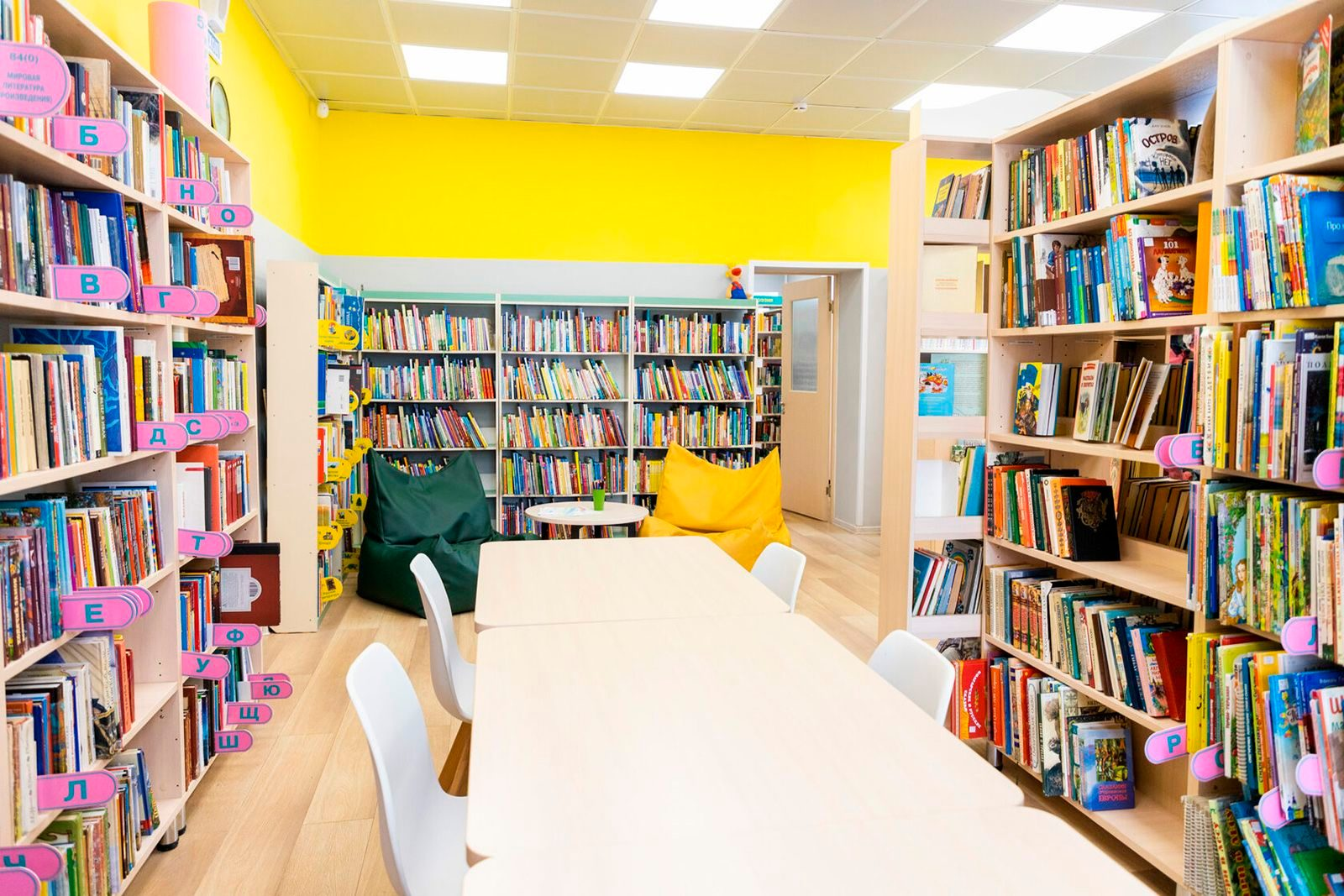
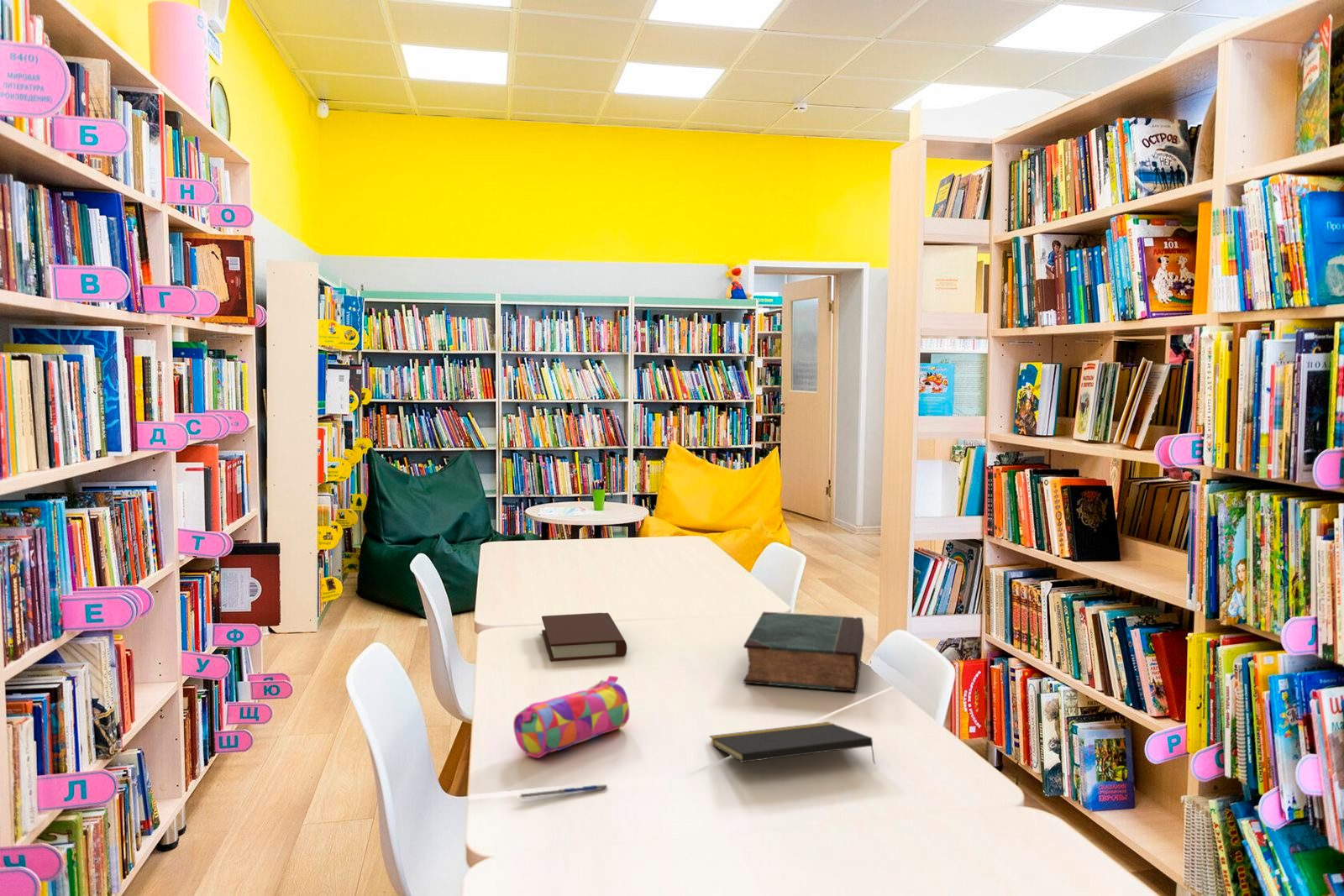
+ notepad [708,721,876,765]
+ pen [520,783,608,799]
+ book [743,610,865,693]
+ book [541,612,627,663]
+ pencil case [512,675,630,759]
